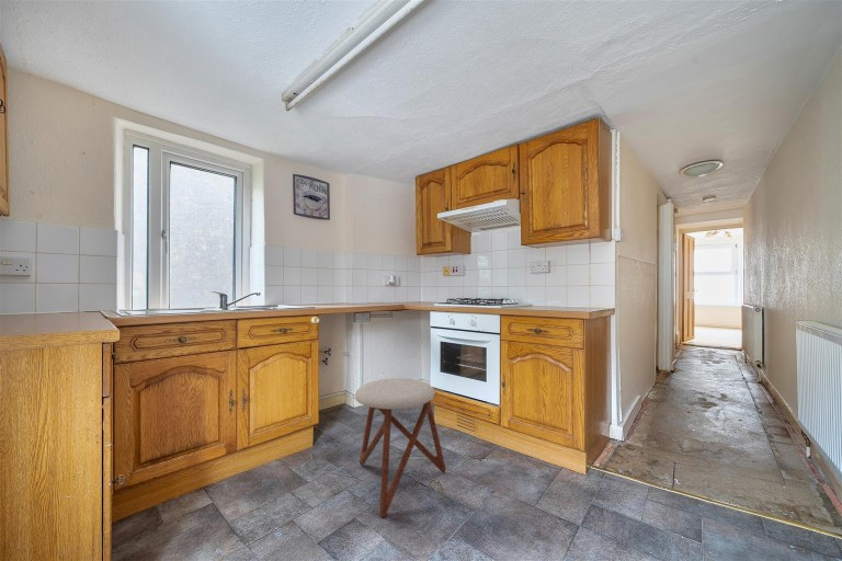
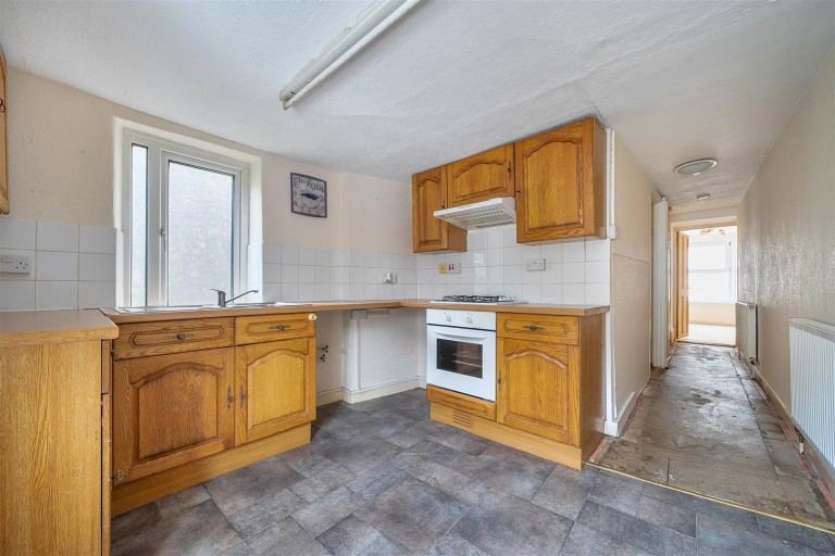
- stool [354,377,447,518]
